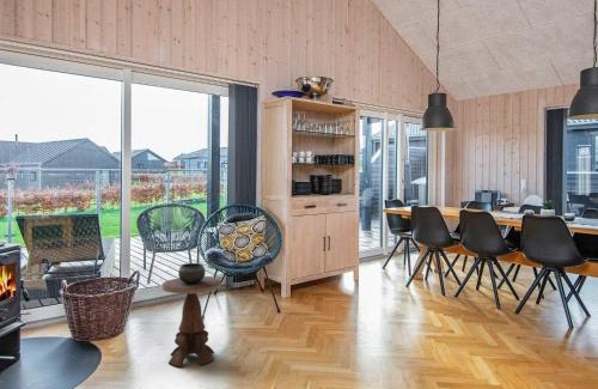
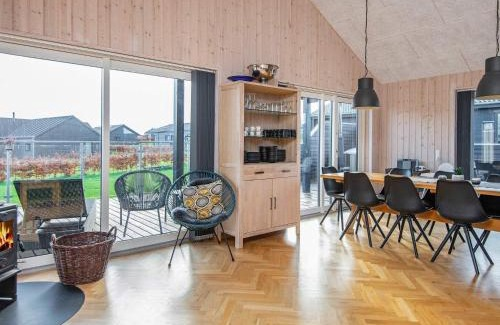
- side table [161,262,222,367]
